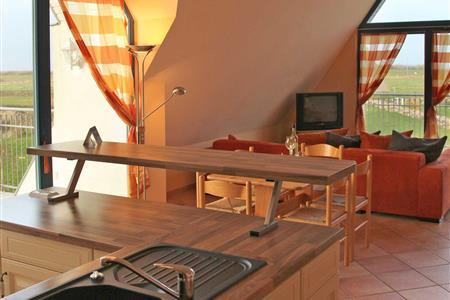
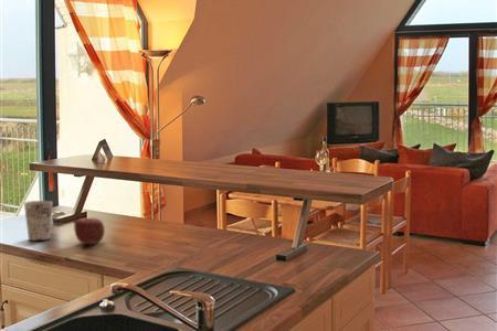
+ cup [23,200,54,242]
+ apple [74,217,106,245]
